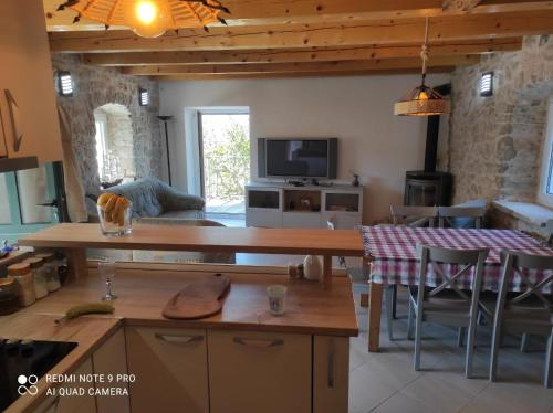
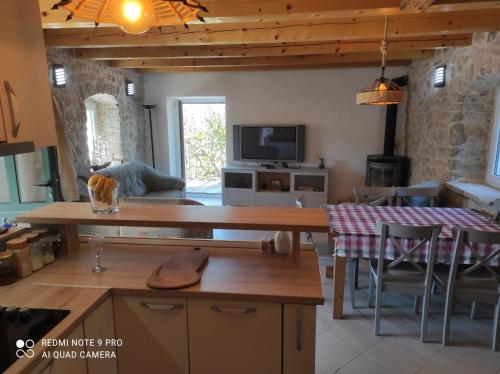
- cup [265,284,288,316]
- fruit [53,301,116,325]
